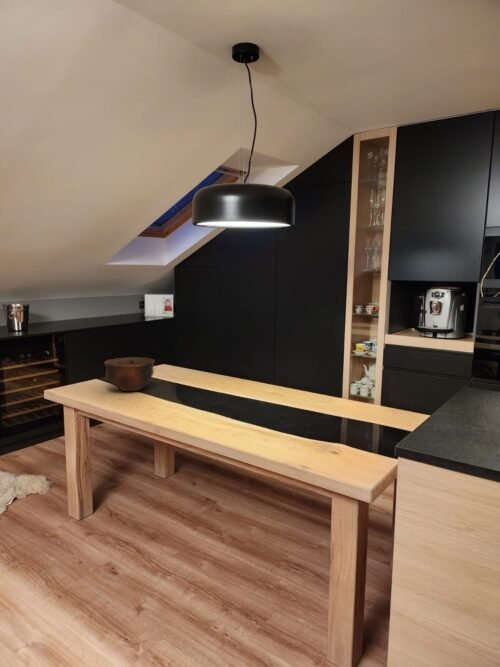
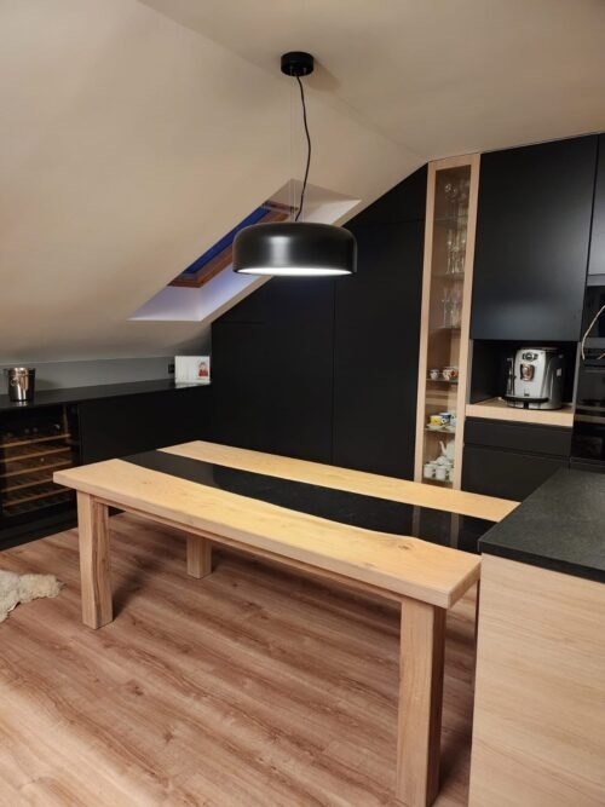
- bowl [103,356,156,392]
